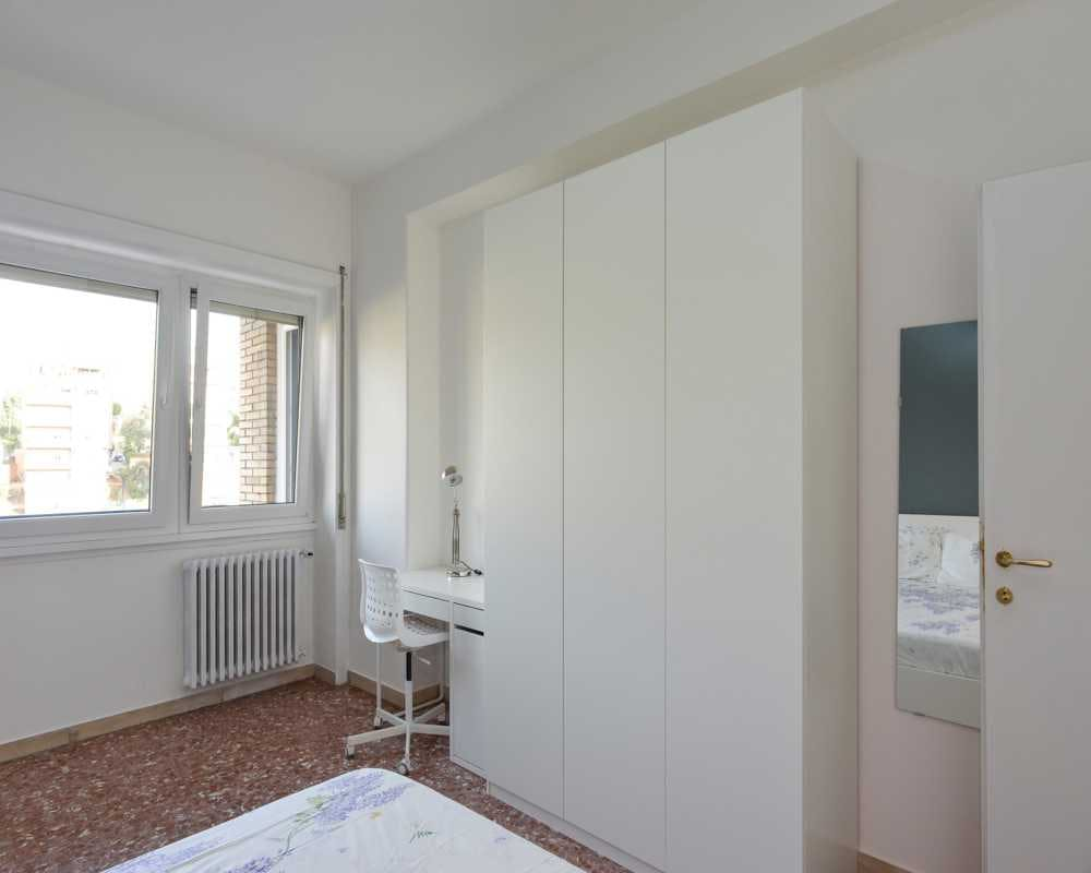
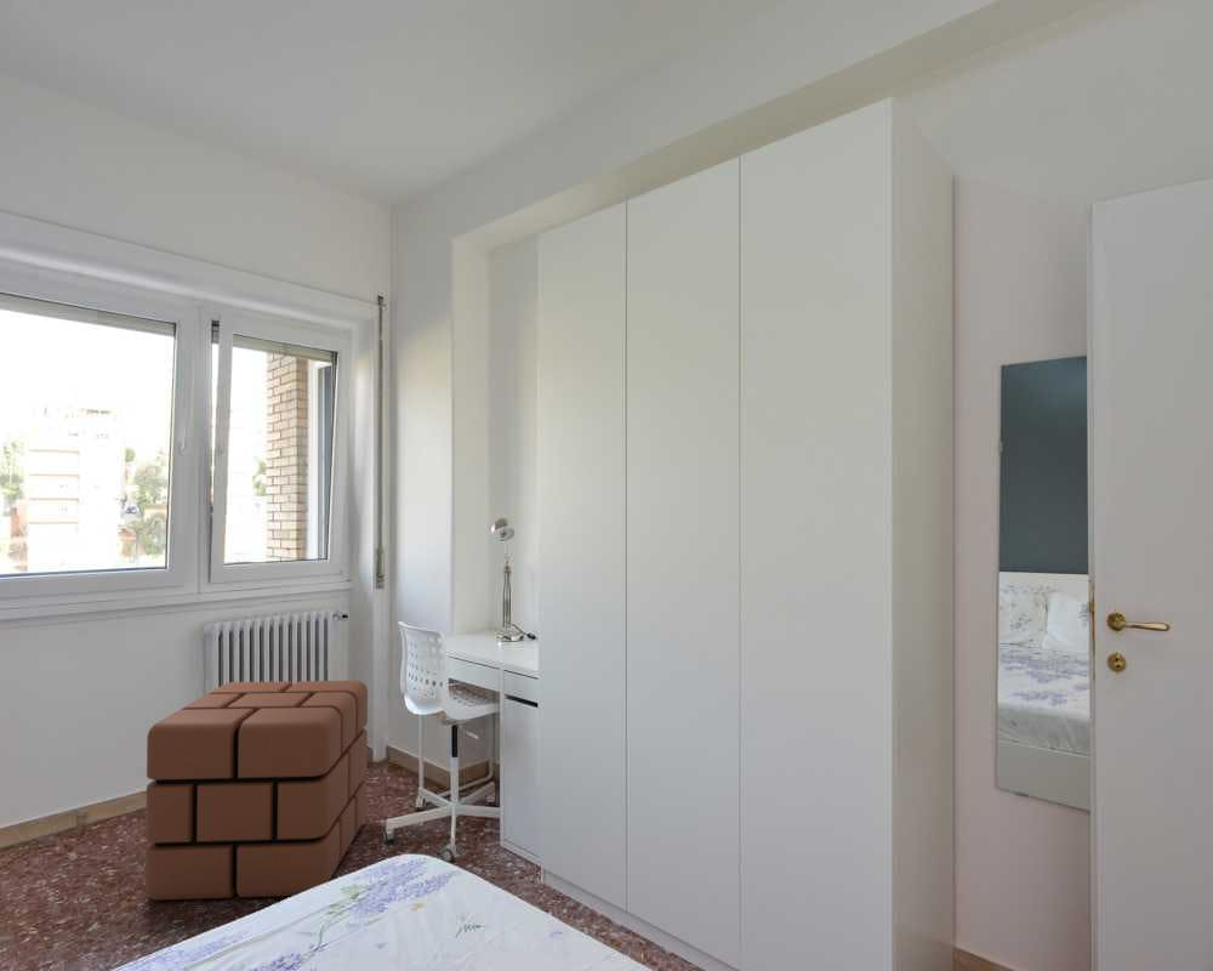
+ pouf [144,680,369,902]
